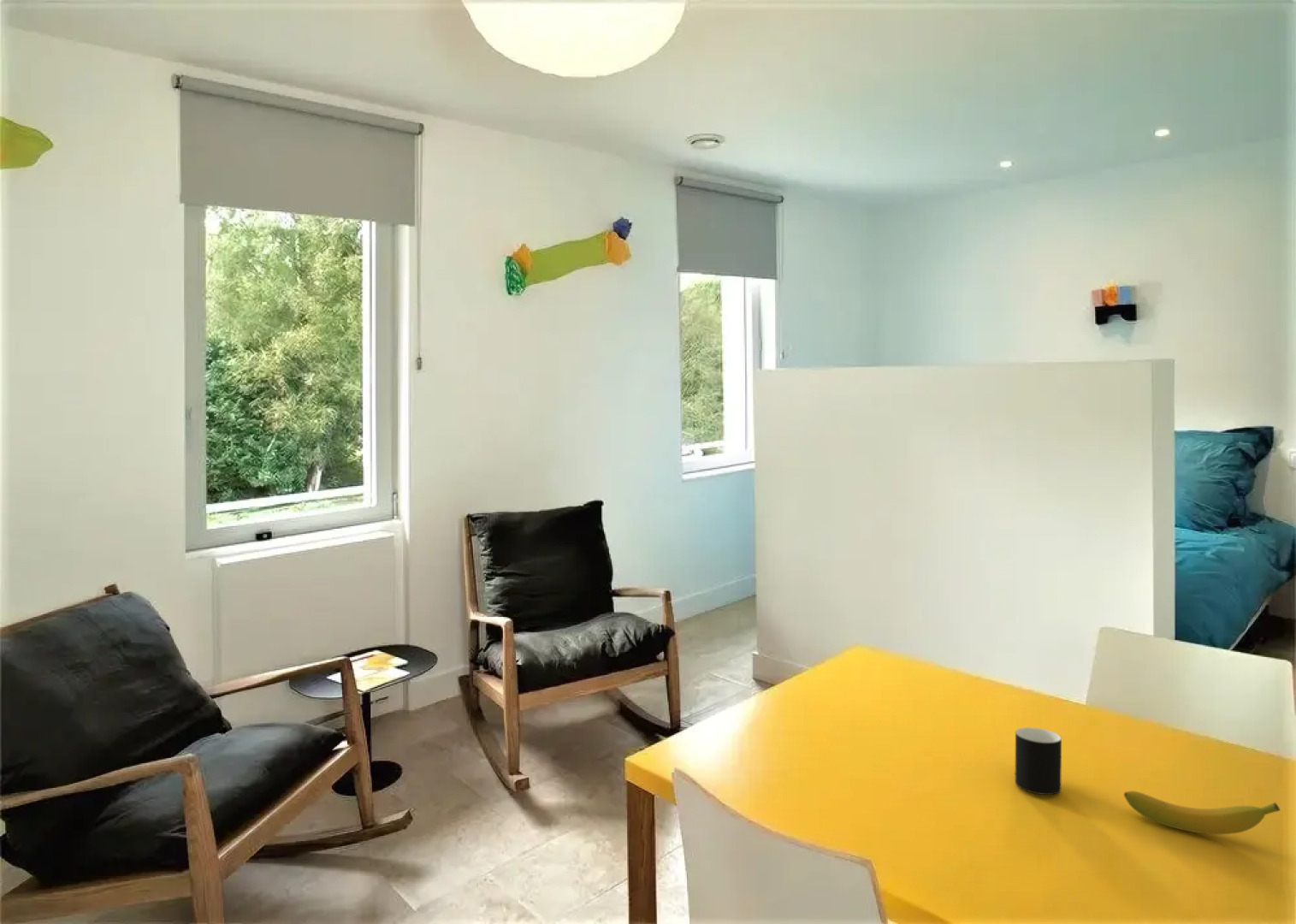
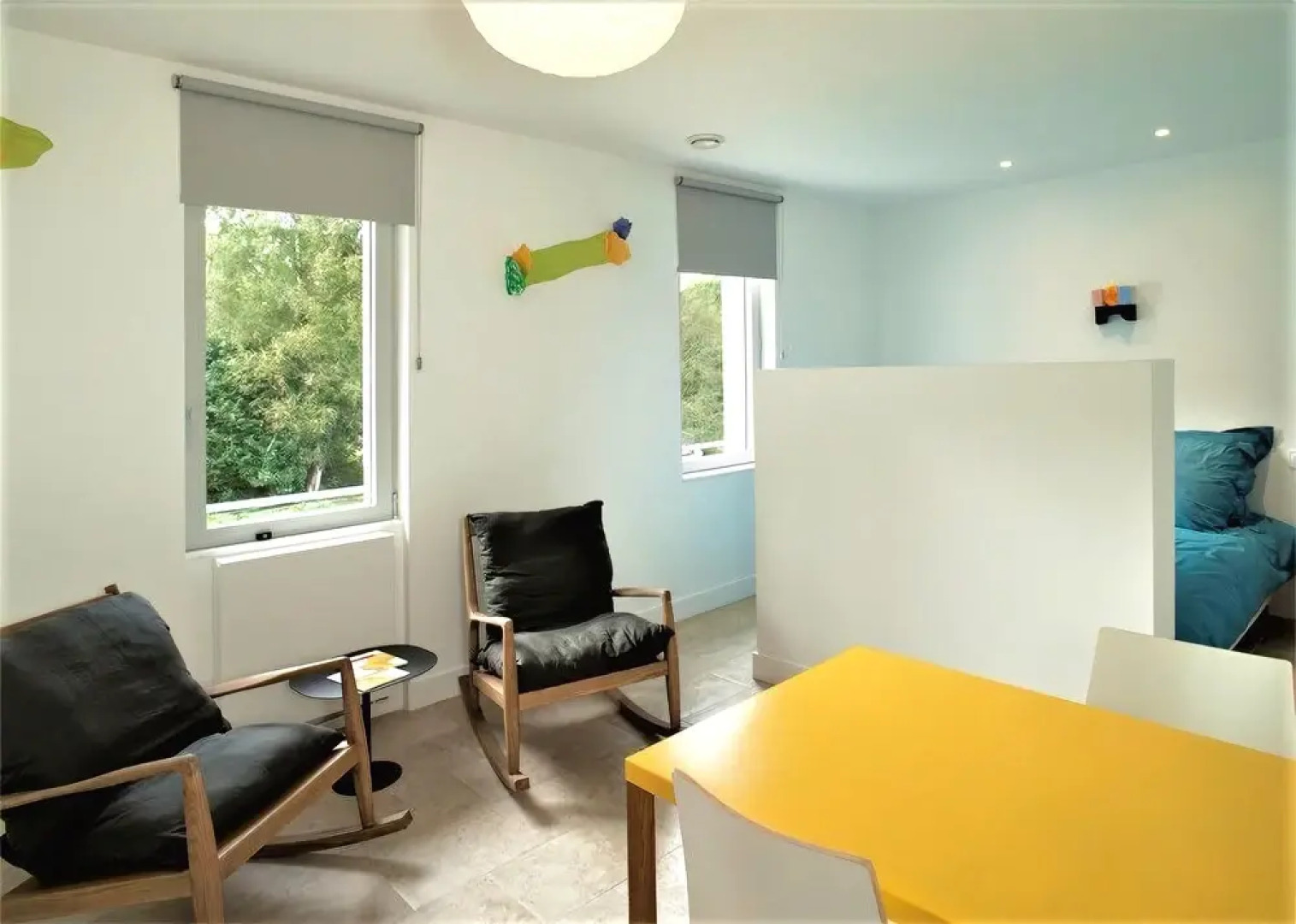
- banana [1123,791,1281,835]
- cup [1015,726,1062,796]
